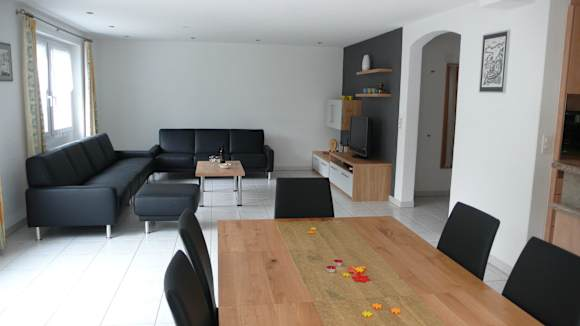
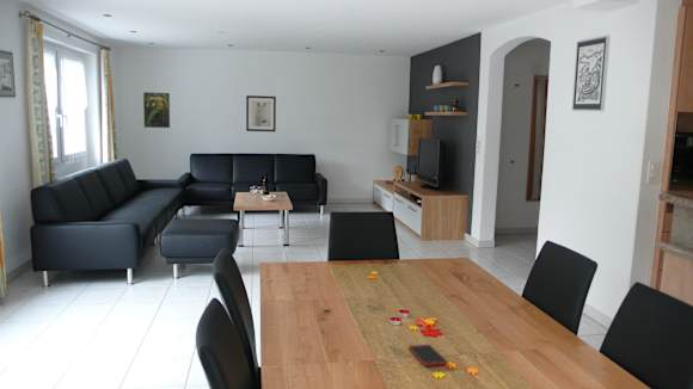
+ wall art [245,94,277,132]
+ cell phone [407,344,448,368]
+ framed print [142,91,171,129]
